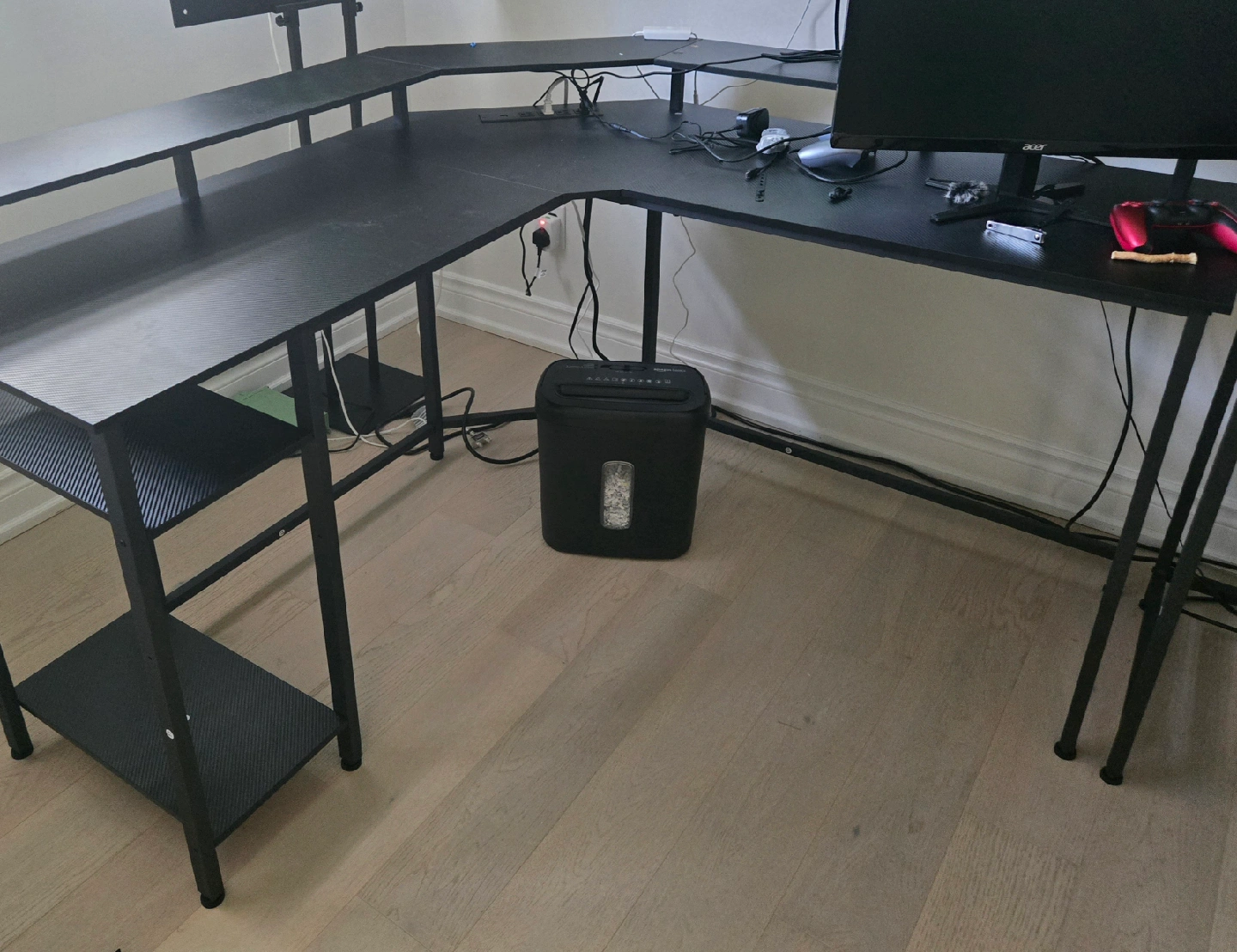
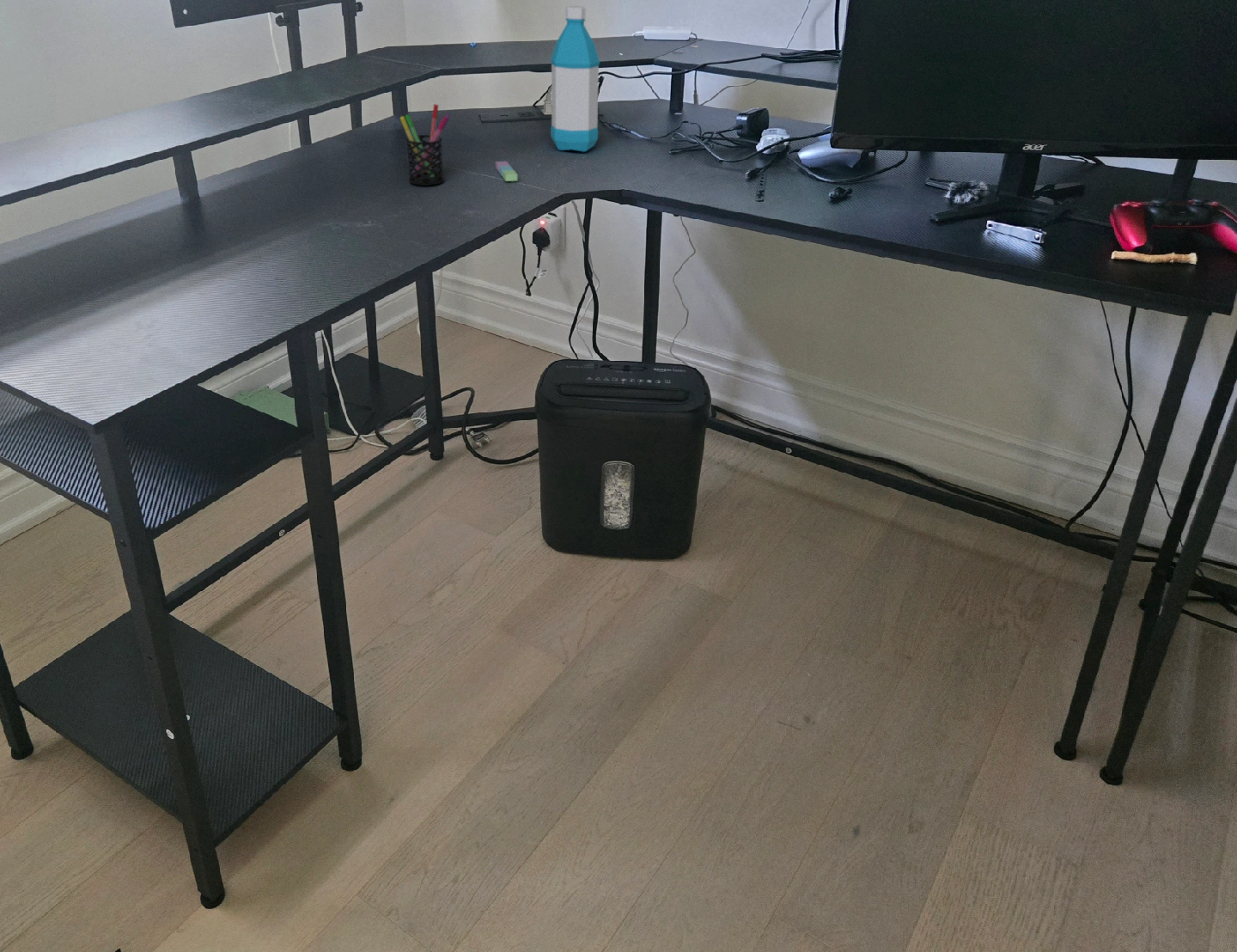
+ sticky notes [495,161,518,182]
+ pen holder [399,103,451,186]
+ water bottle [550,5,600,153]
